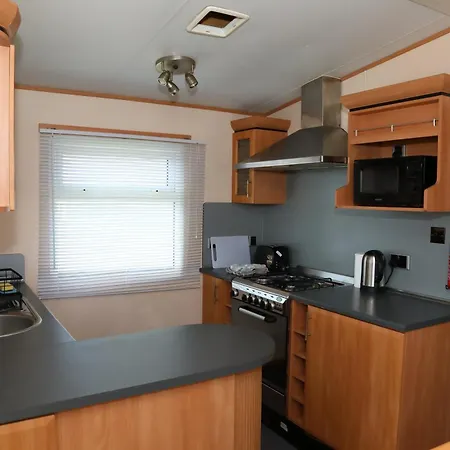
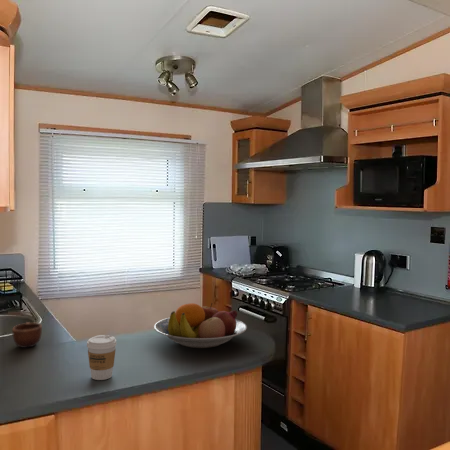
+ fruit bowl [153,302,248,349]
+ mug [11,321,43,349]
+ coffee cup [86,334,118,381]
